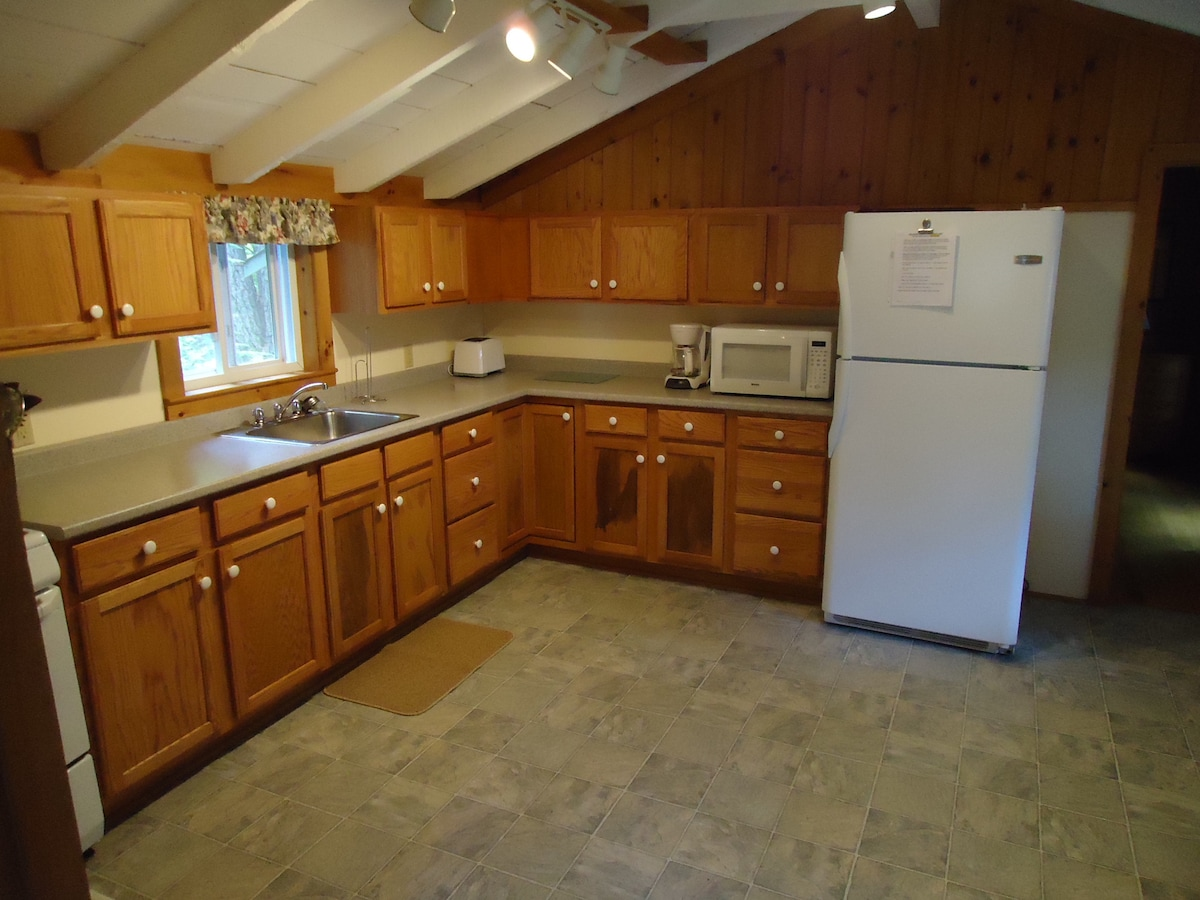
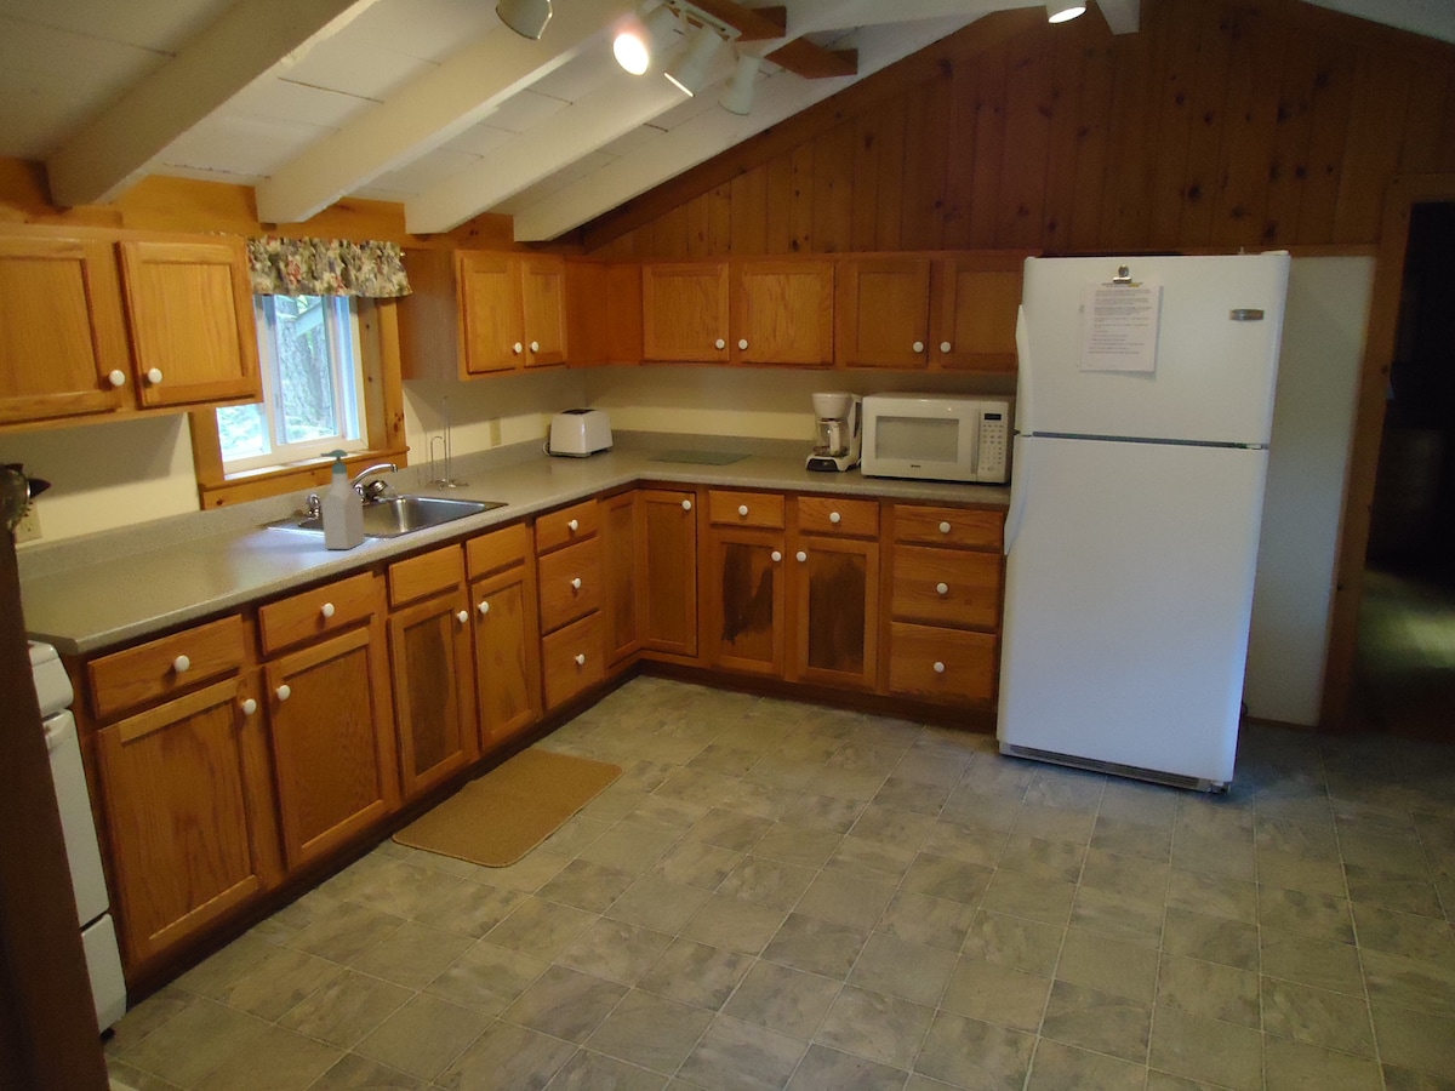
+ soap bottle [319,449,366,550]
